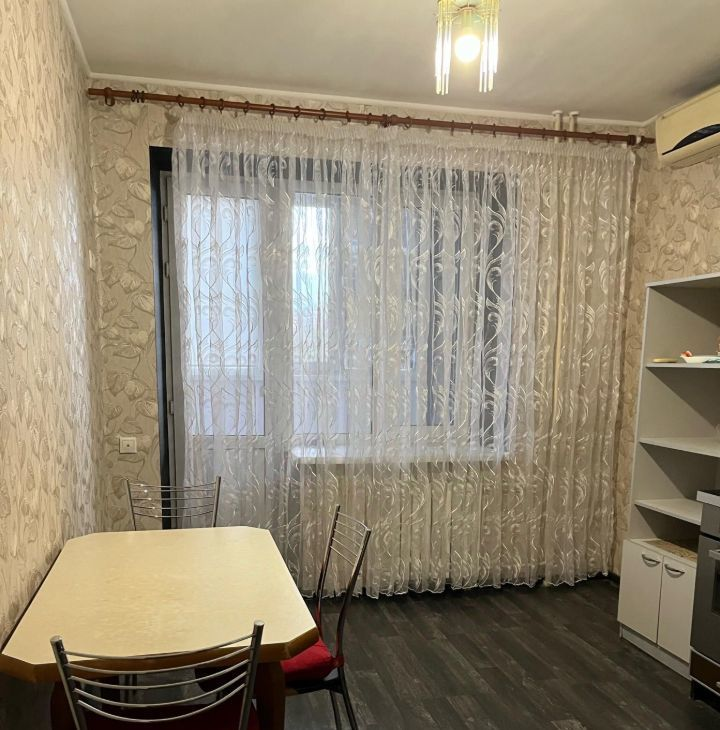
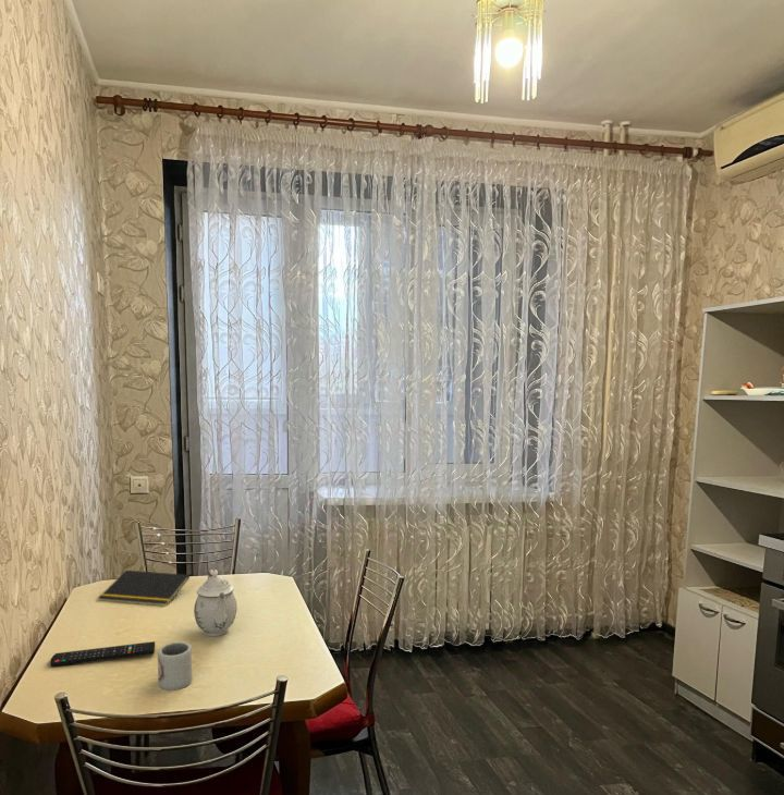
+ teapot [193,567,238,637]
+ remote control [49,640,156,668]
+ cup [157,640,193,692]
+ notepad [97,570,191,607]
